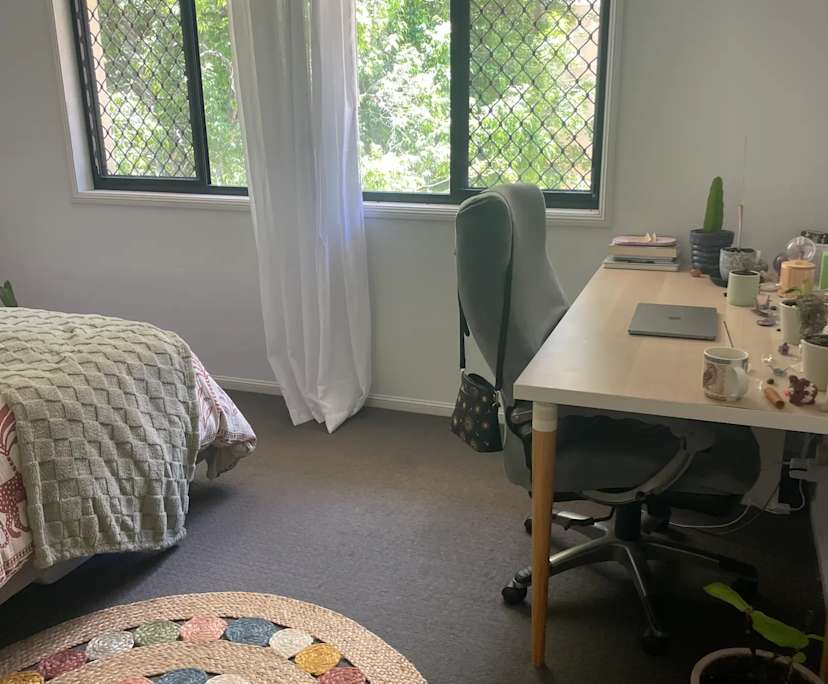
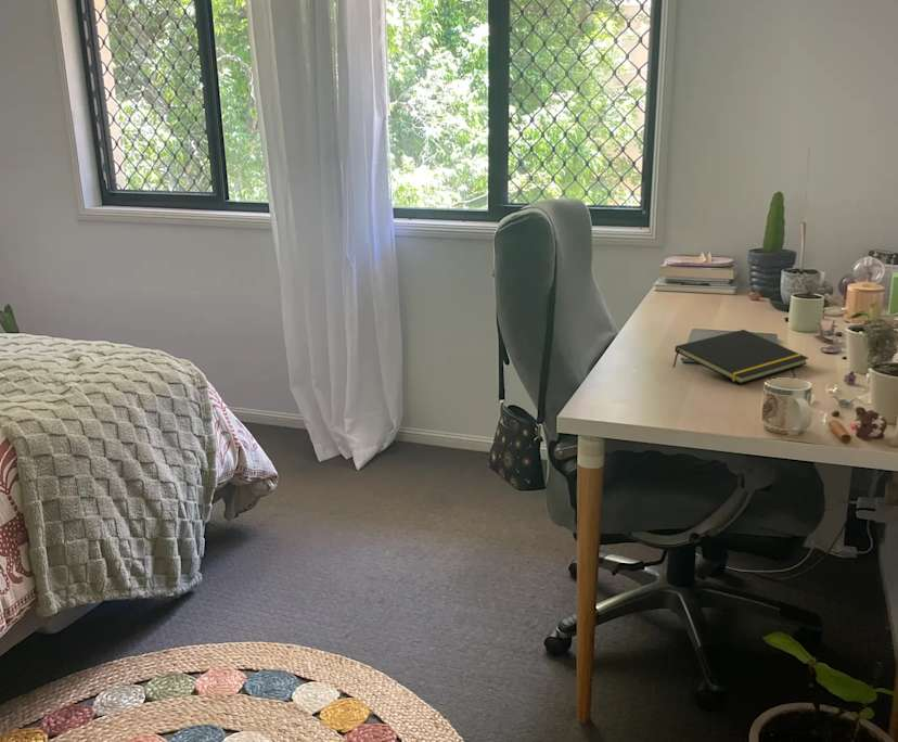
+ notepad [671,329,809,385]
